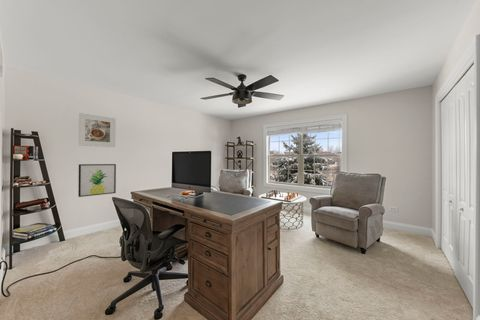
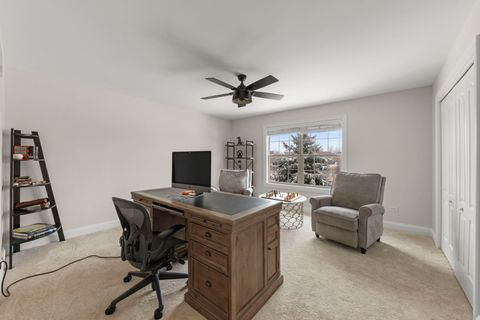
- wall art [77,163,117,198]
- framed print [78,112,116,148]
